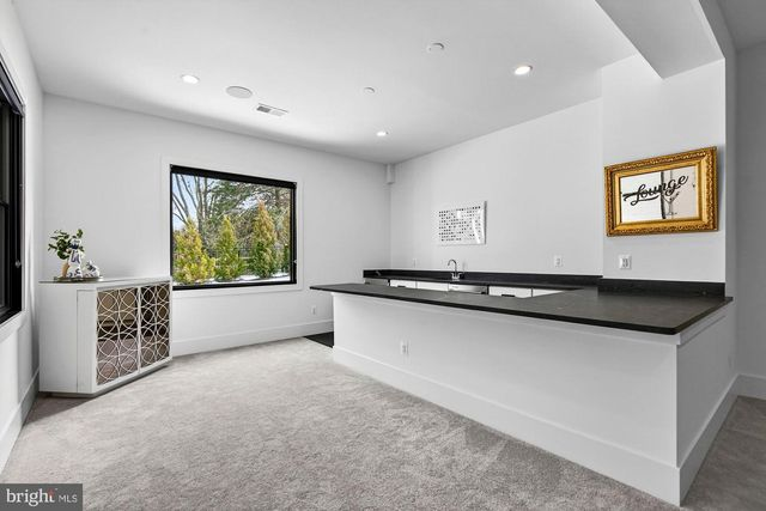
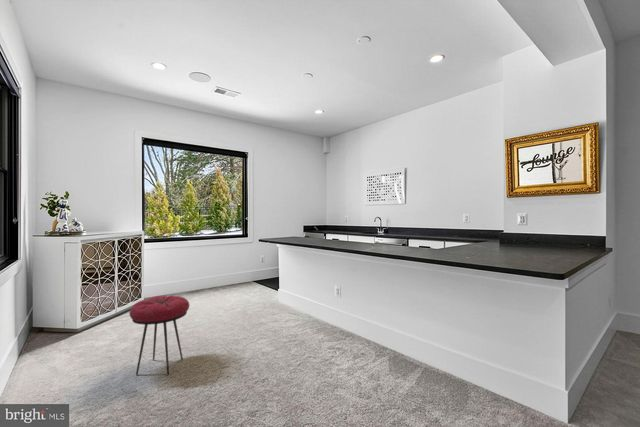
+ stool [128,295,190,376]
